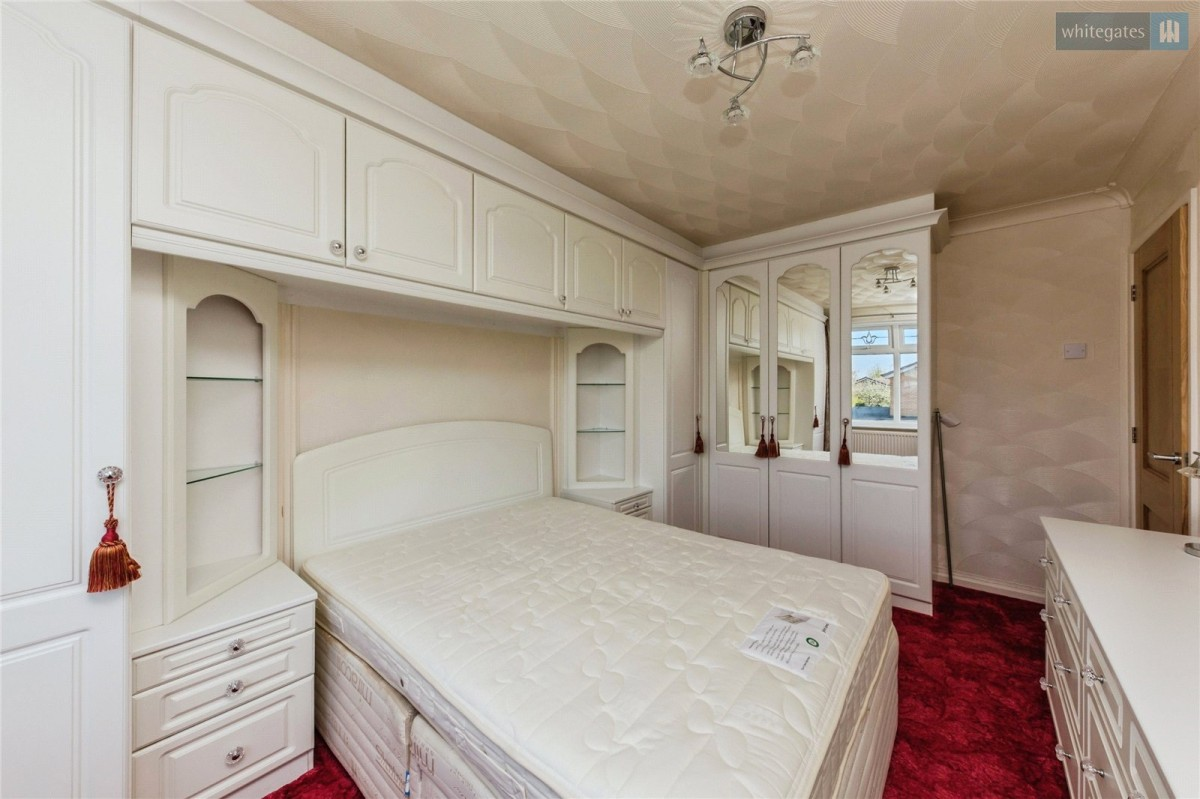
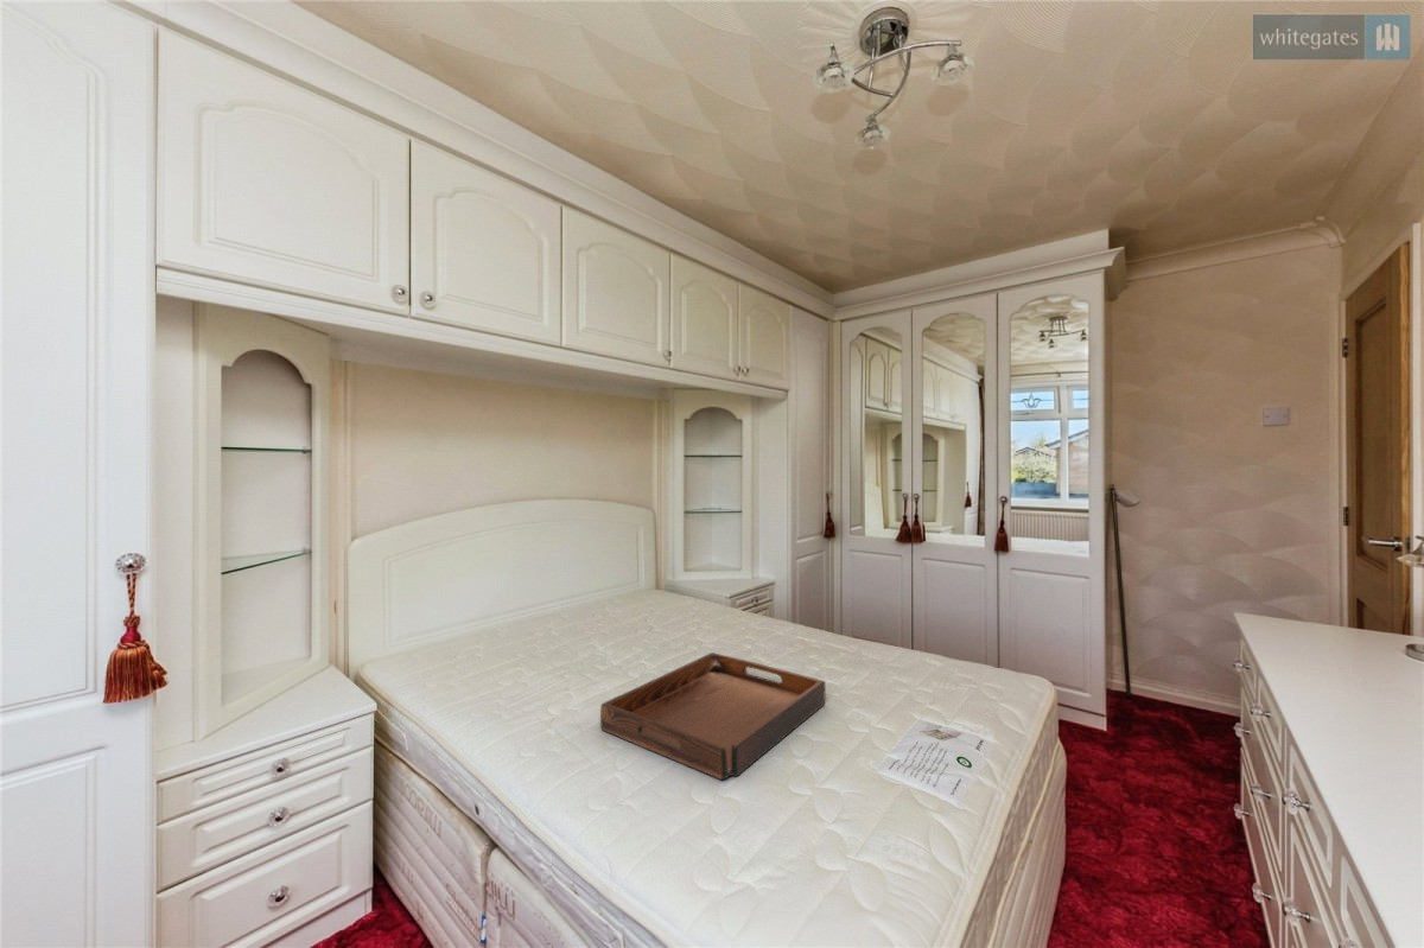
+ serving tray [599,651,826,781]
